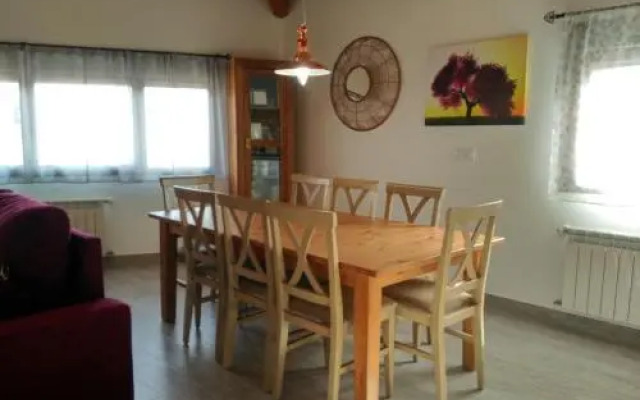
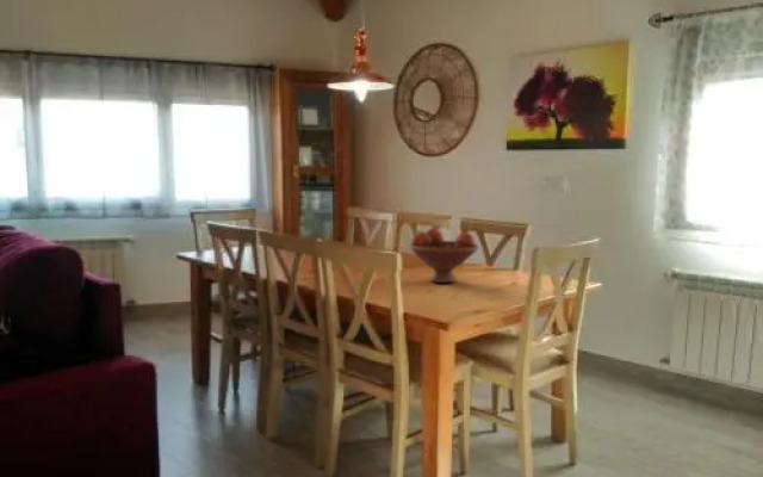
+ fruit bowl [408,228,479,284]
